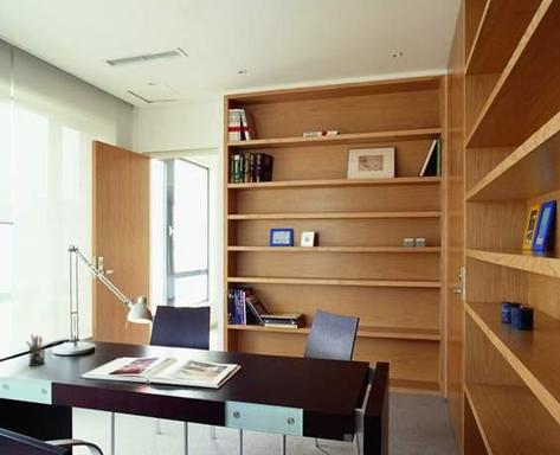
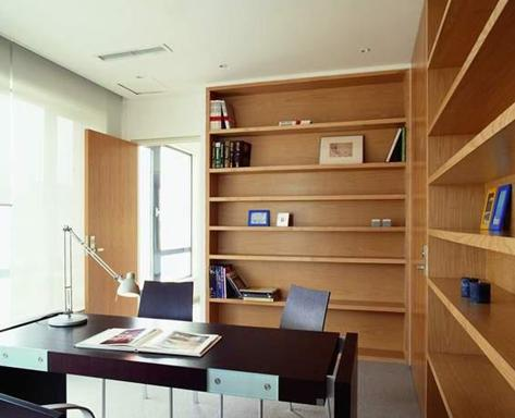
- pen holder [25,333,46,367]
